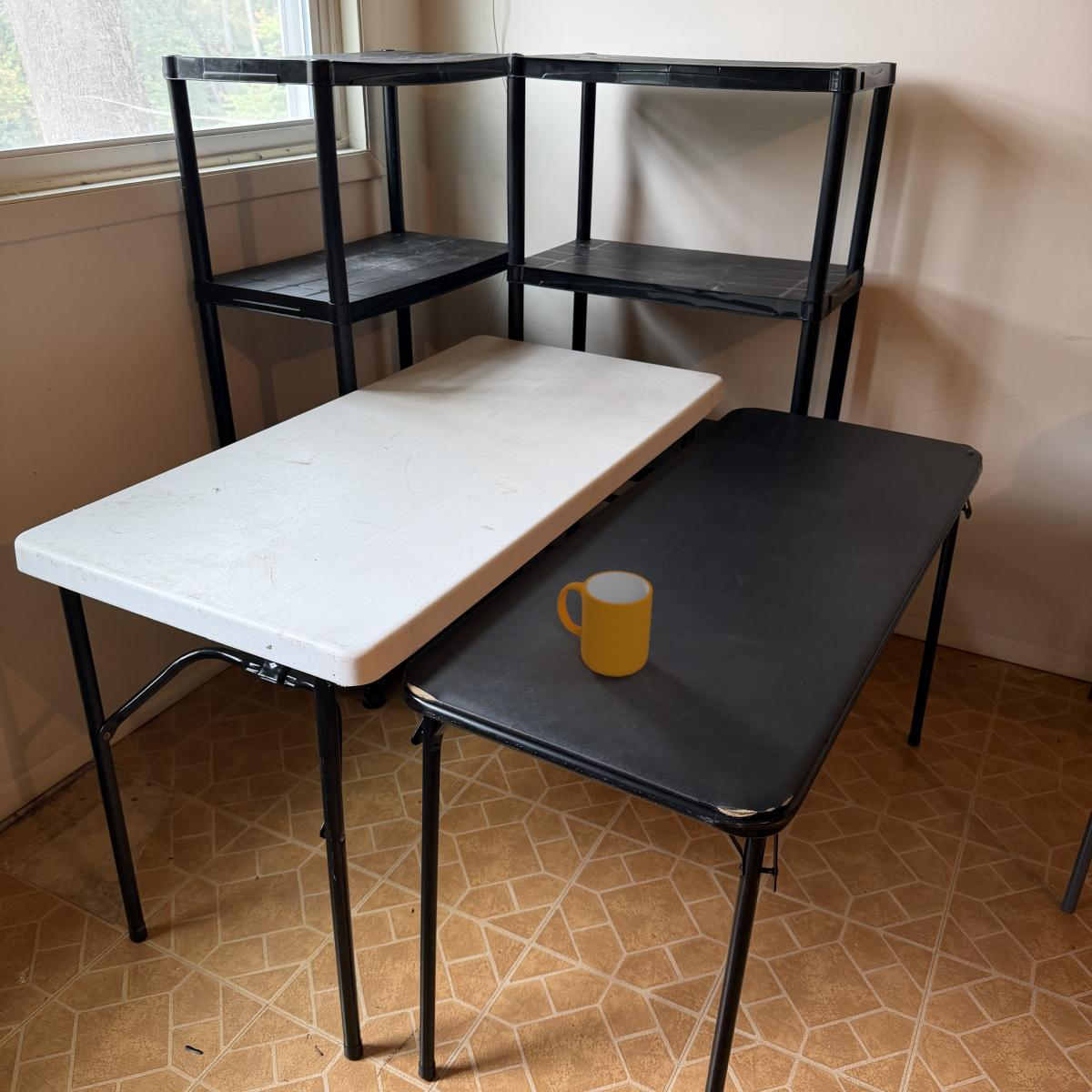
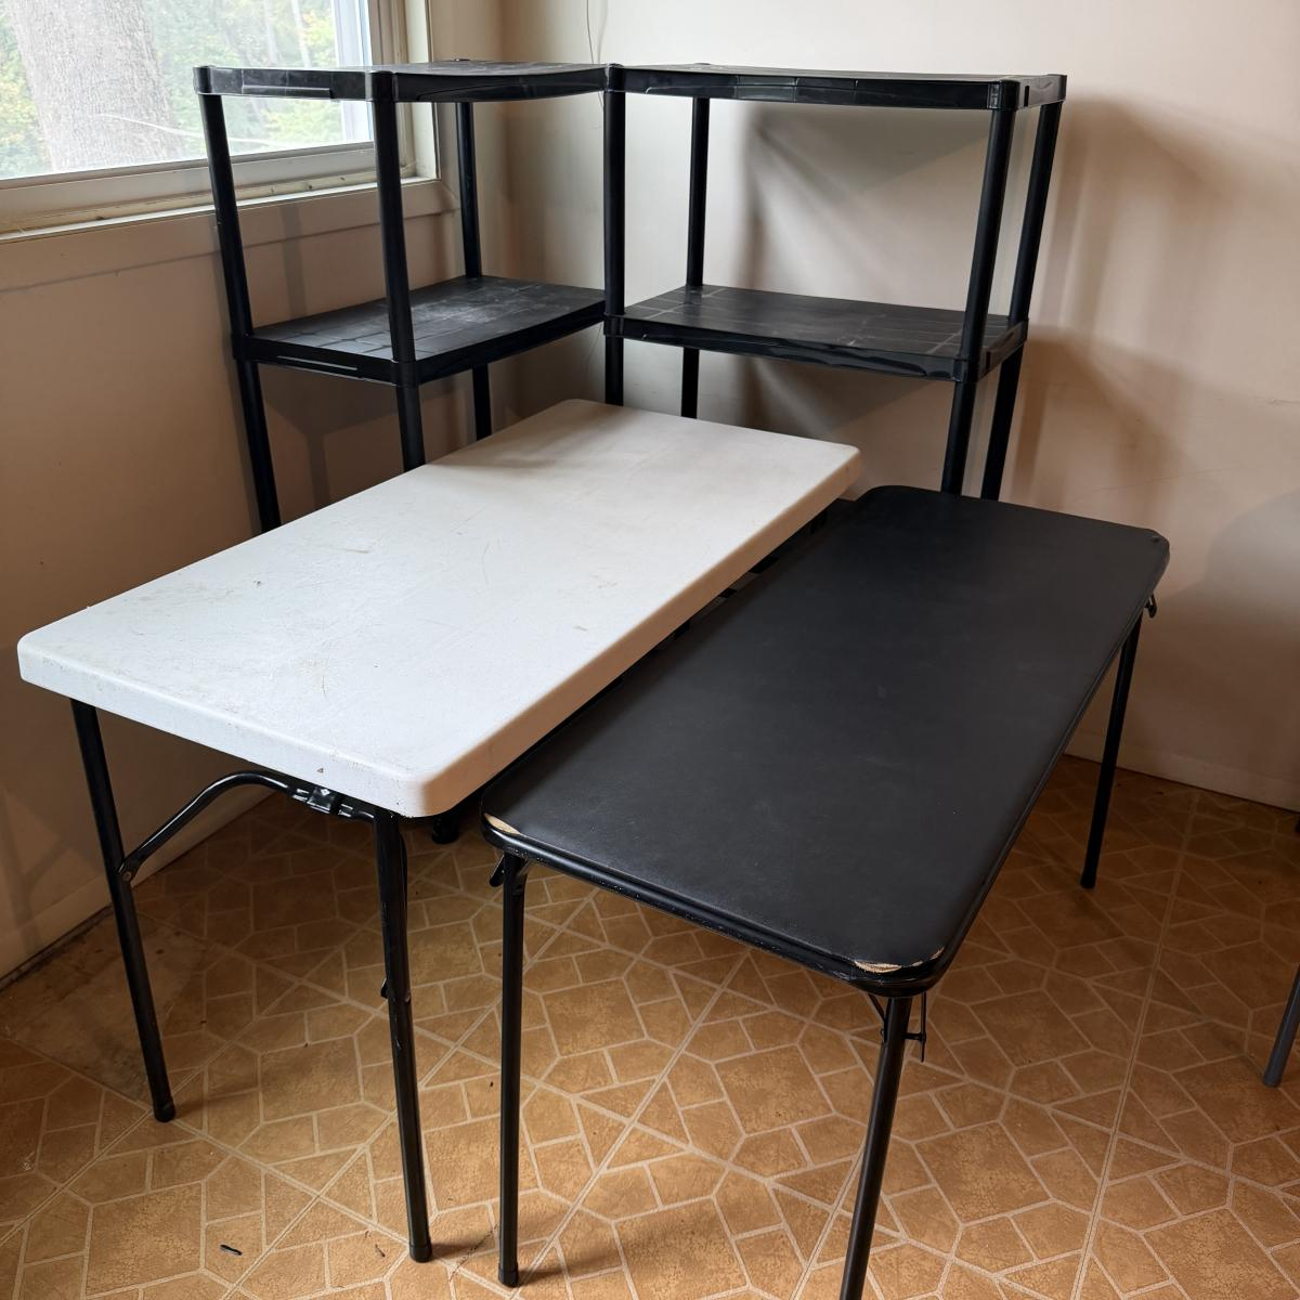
- mug [556,570,653,678]
